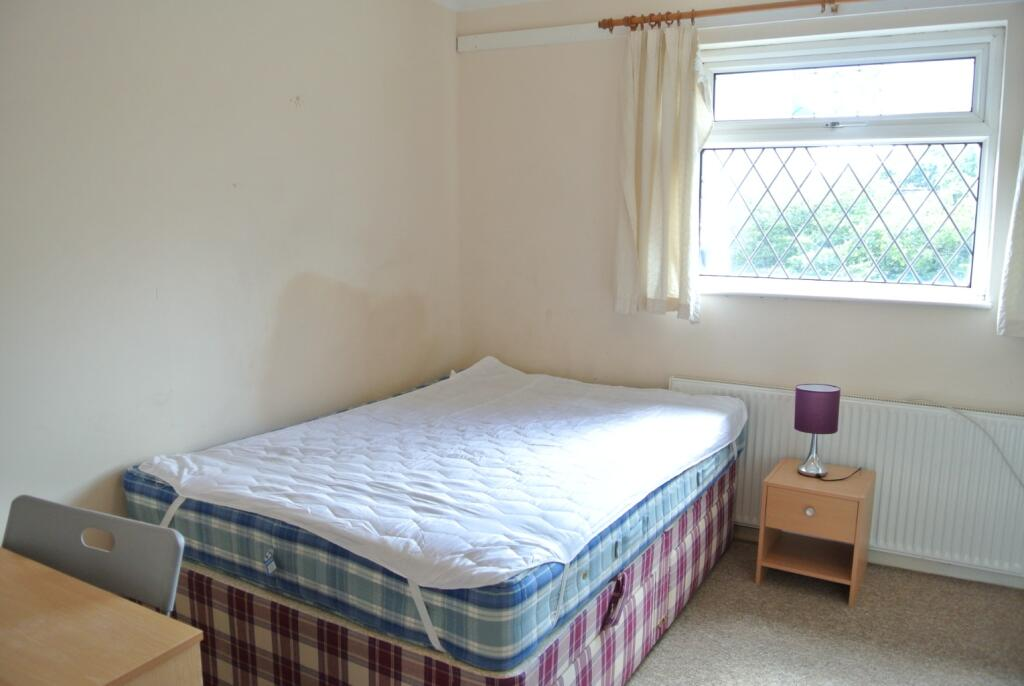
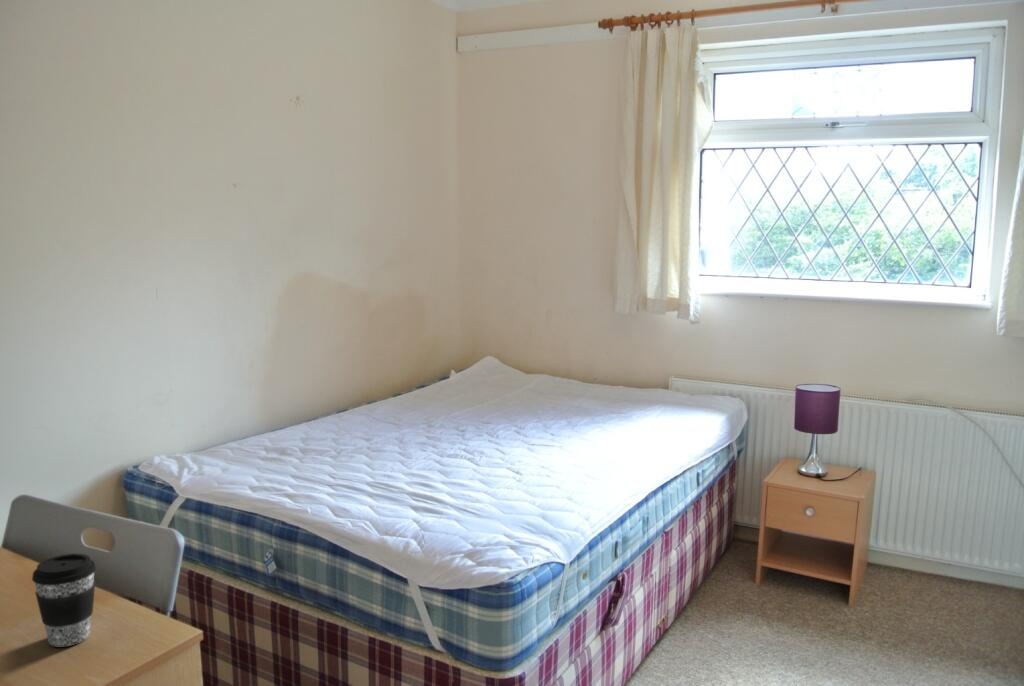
+ coffee cup [31,553,97,647]
